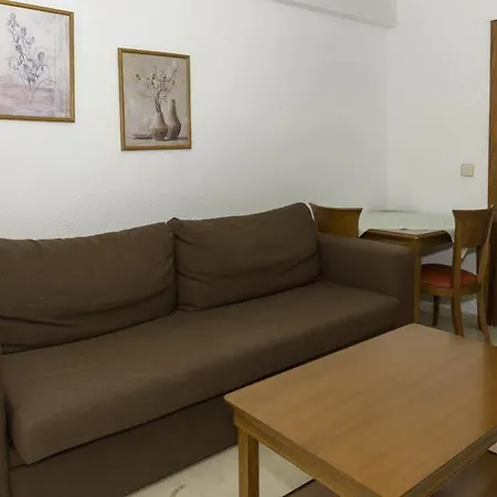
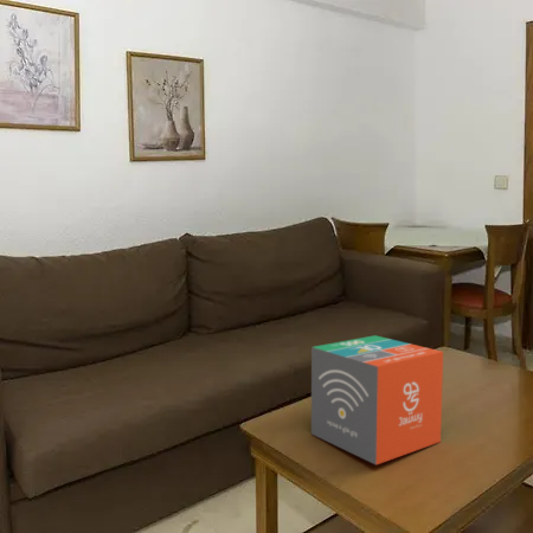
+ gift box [310,334,444,467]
